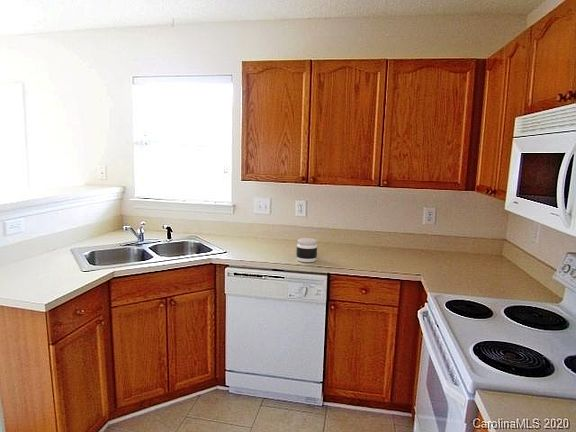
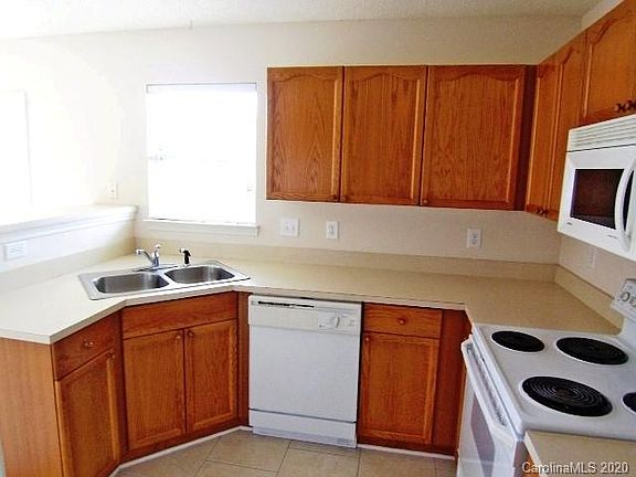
- jar [295,237,318,263]
